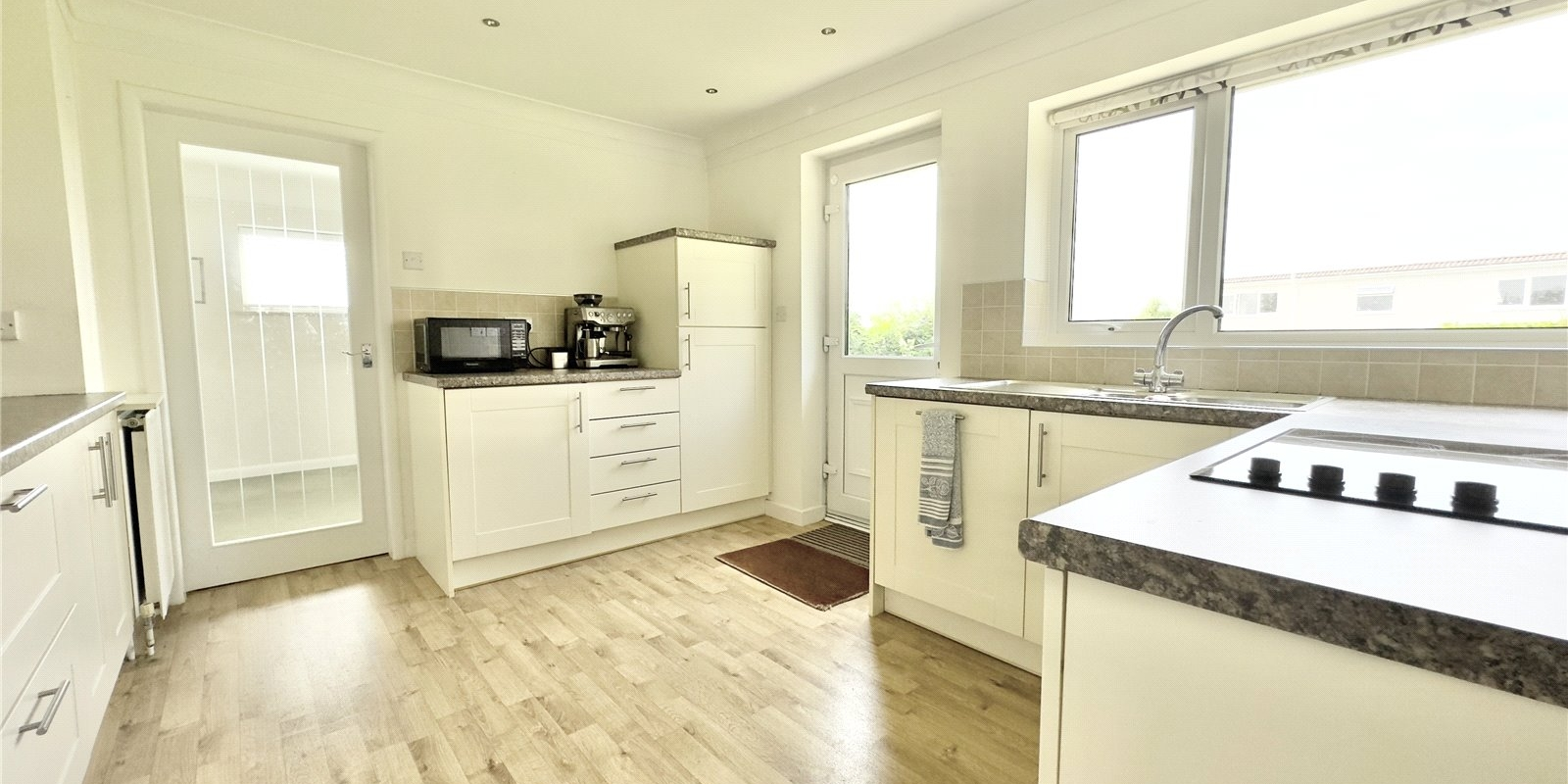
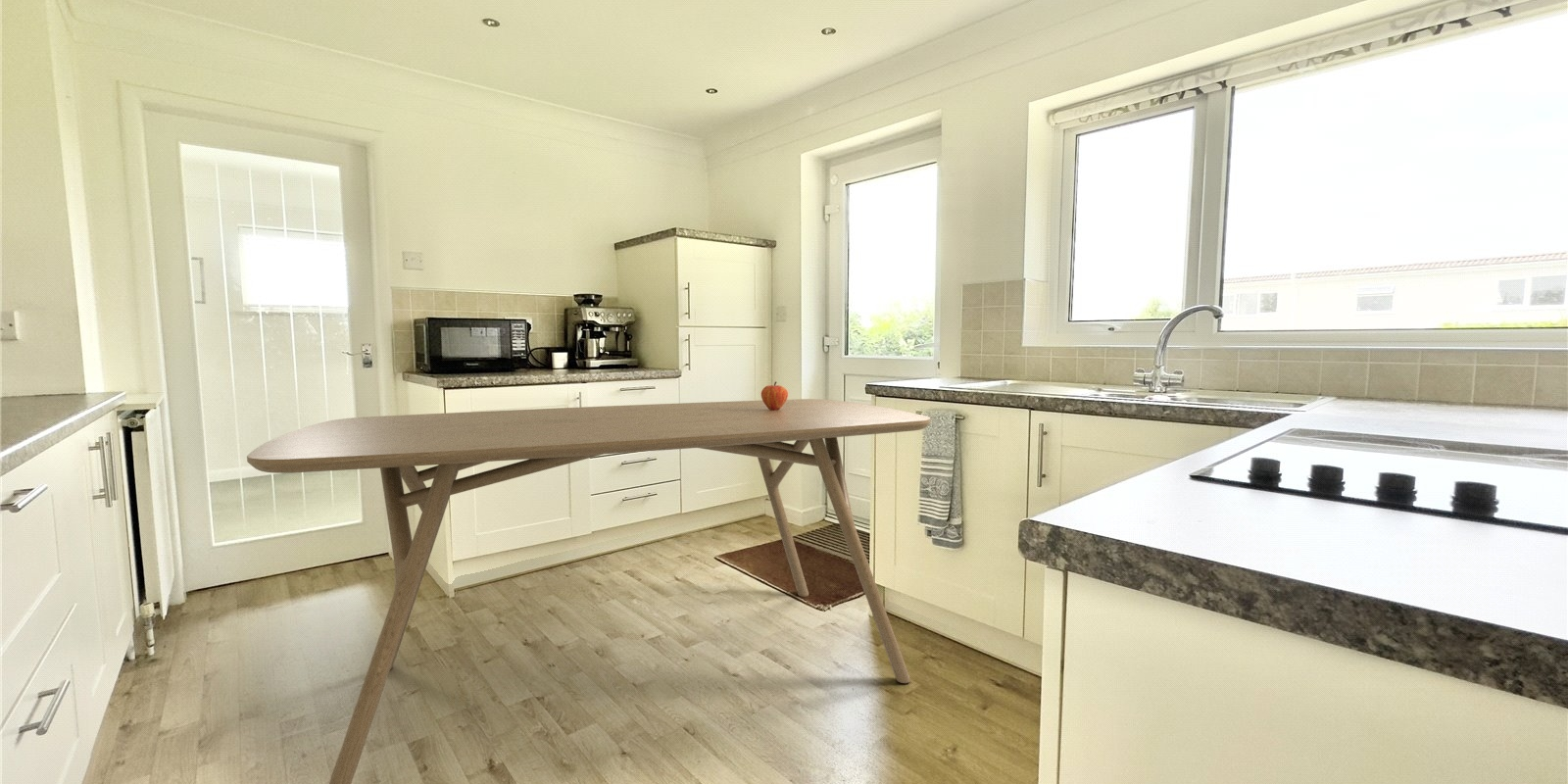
+ fruit [760,380,789,410]
+ dining table [246,398,932,784]
